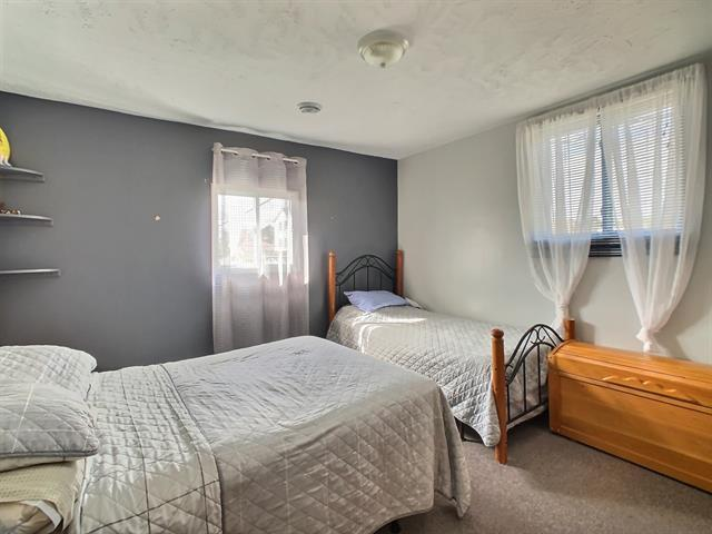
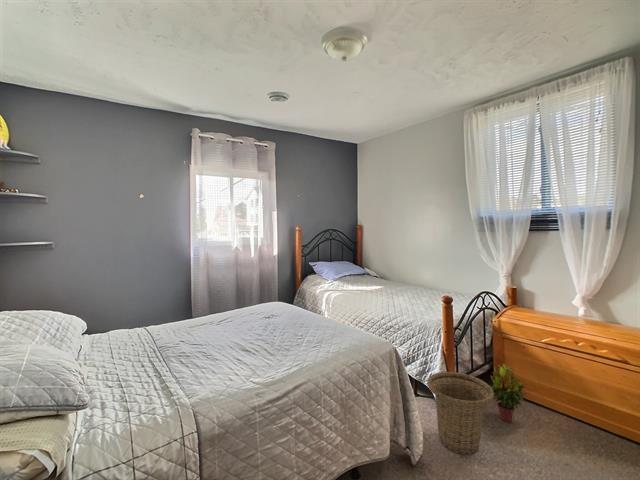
+ potted plant [487,362,526,423]
+ basket [426,371,494,455]
